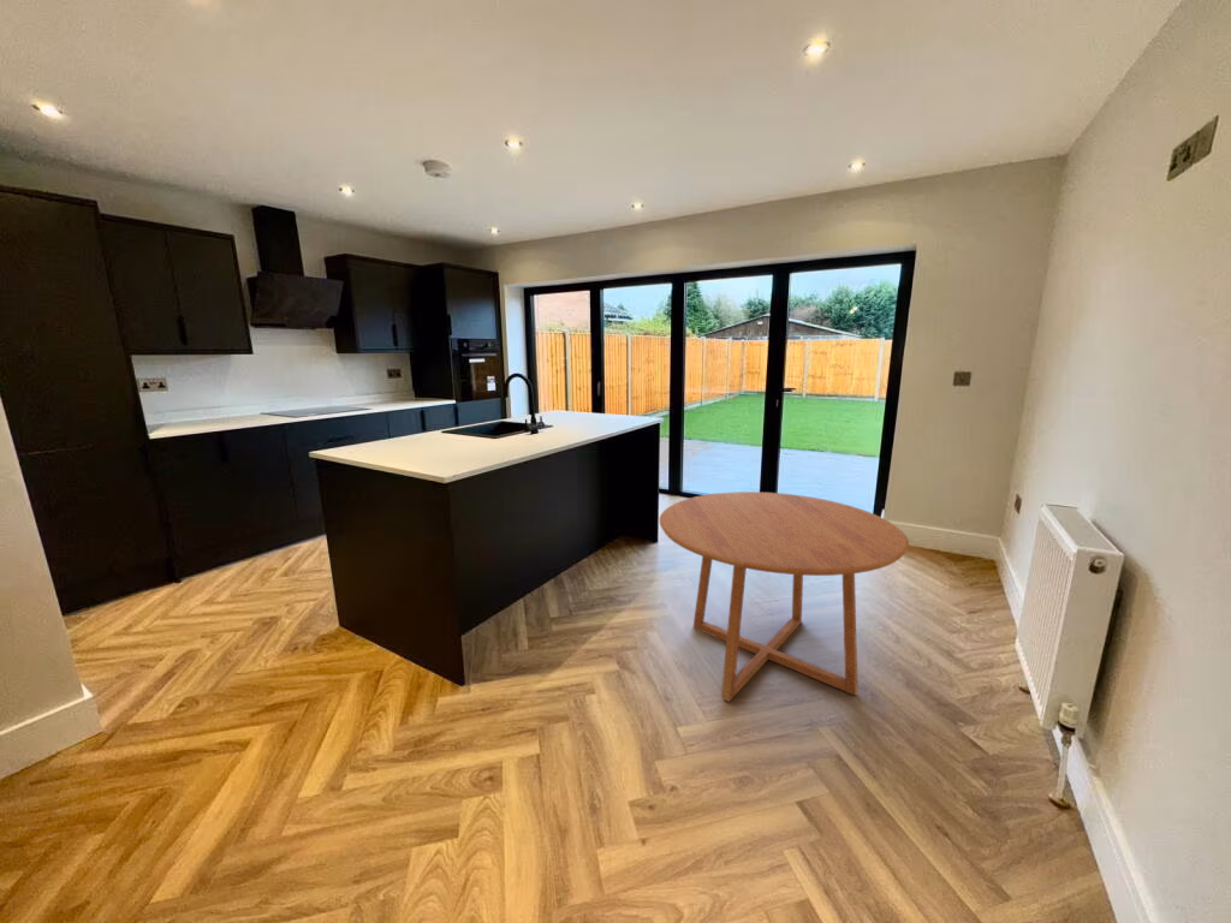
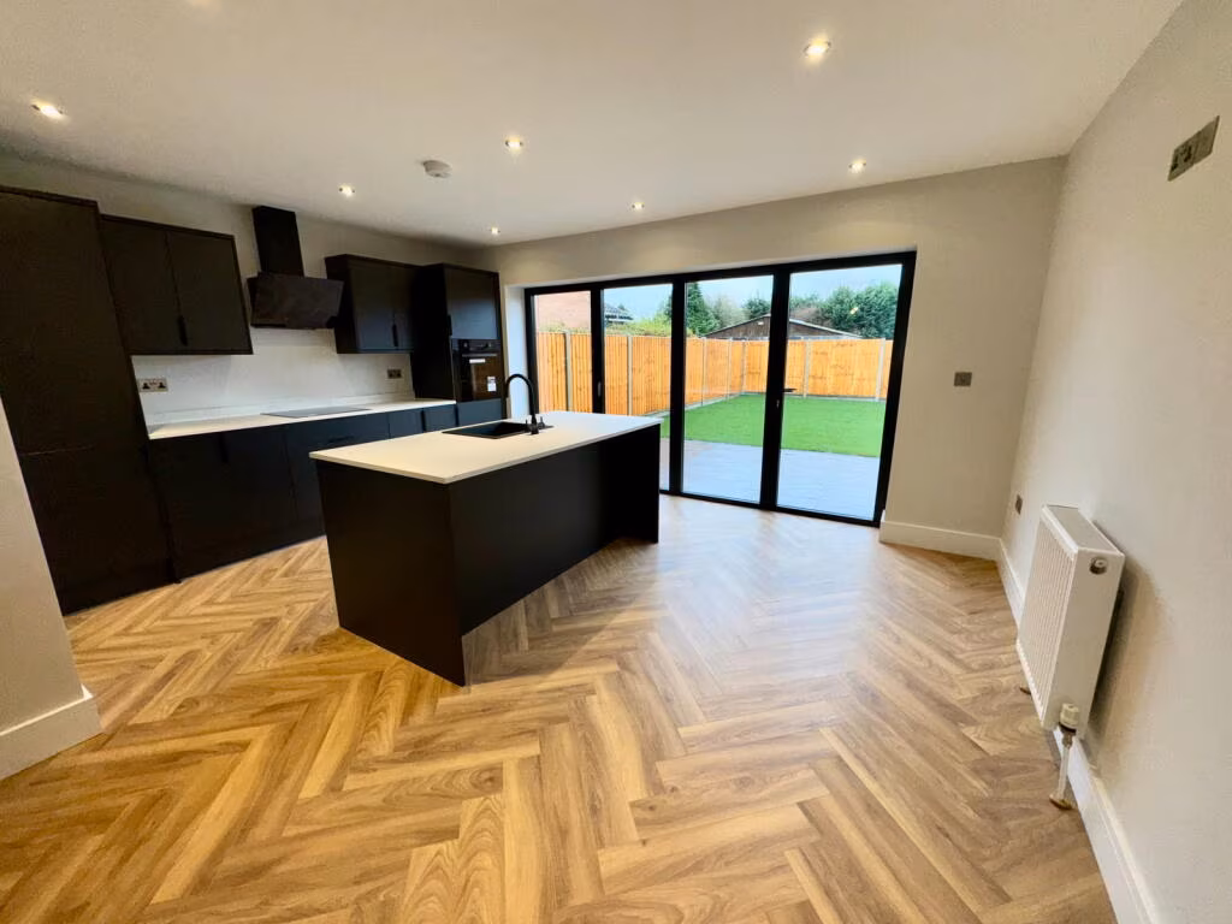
- dining table [659,490,910,703]
